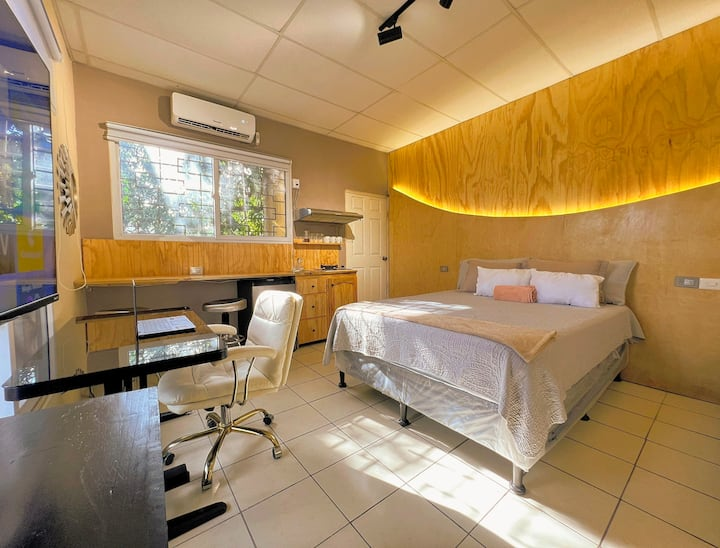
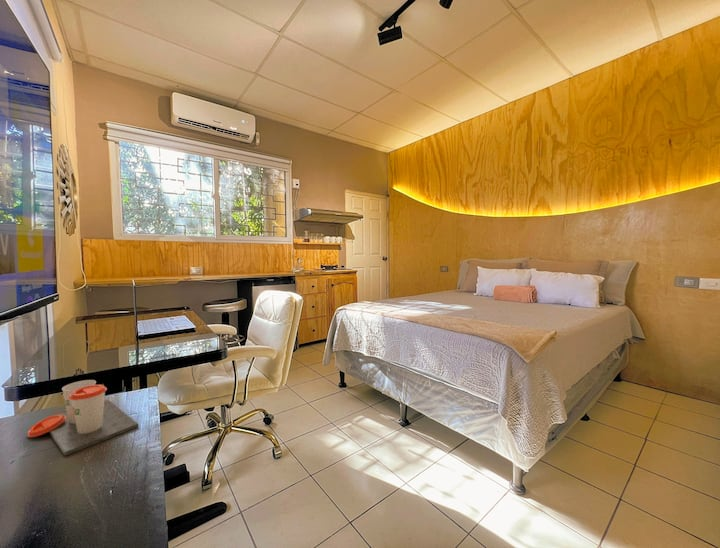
+ cup [26,379,139,457]
